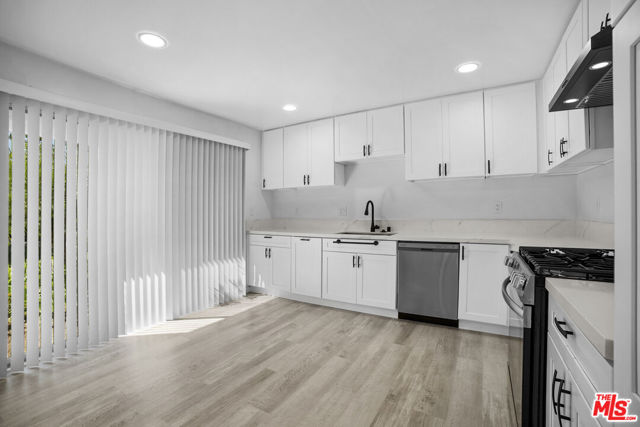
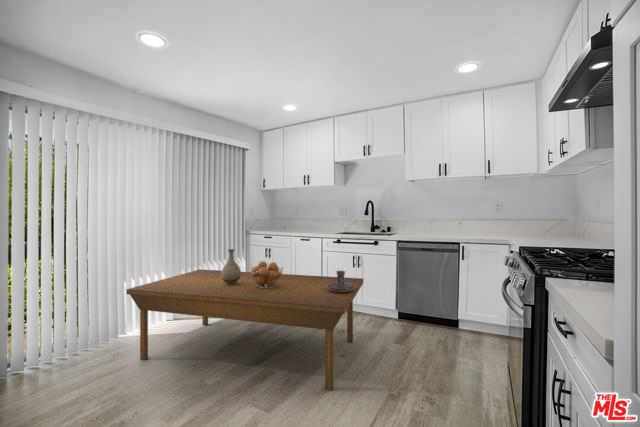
+ candle holder [326,270,355,292]
+ dining table [126,269,364,392]
+ vase [221,248,242,285]
+ fruit basket [248,260,284,288]
